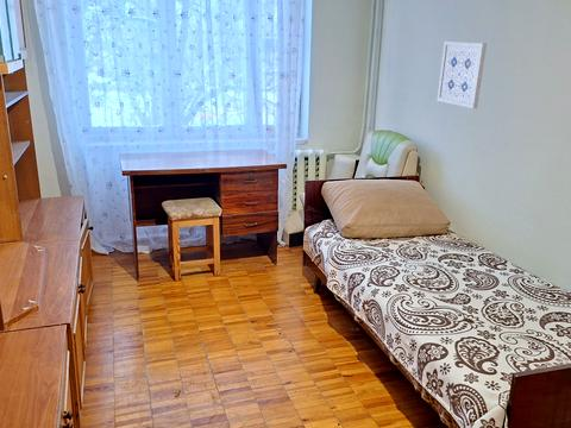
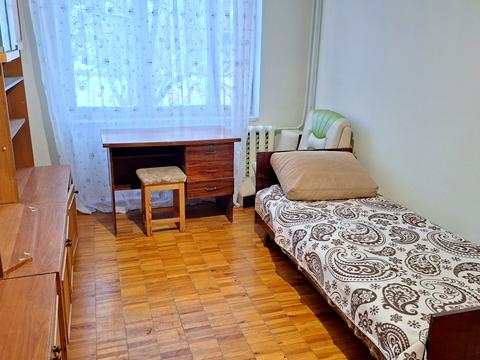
- wall art [435,40,488,109]
